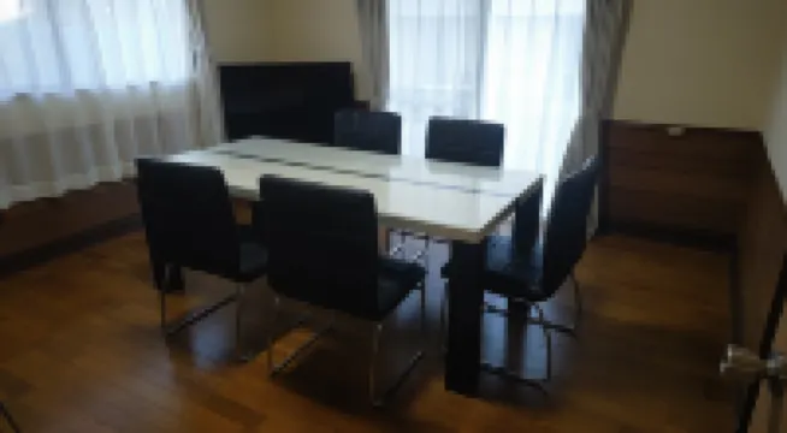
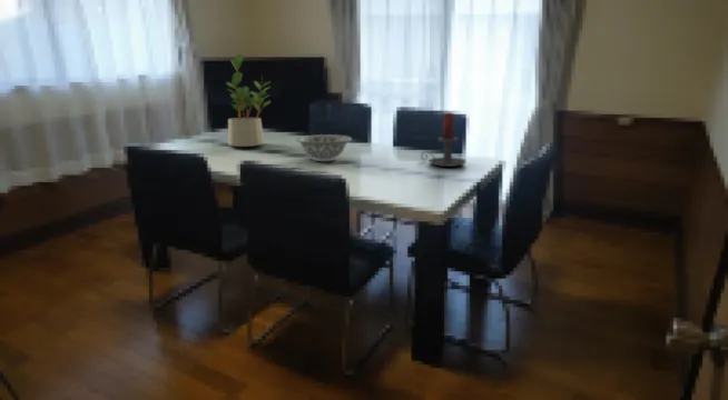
+ potted plant [225,53,273,148]
+ candle holder [420,112,468,168]
+ decorative bowl [295,133,353,162]
